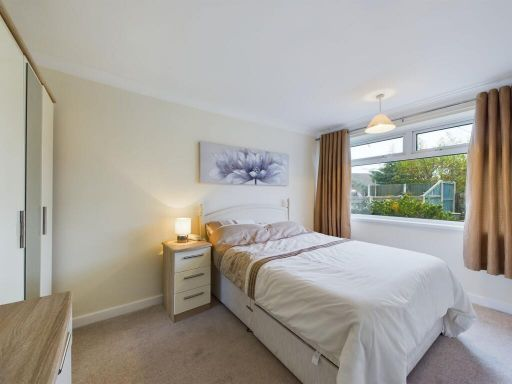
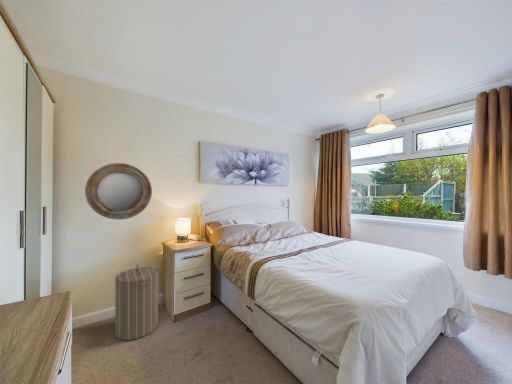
+ laundry hamper [114,263,159,341]
+ home mirror [84,162,153,220]
